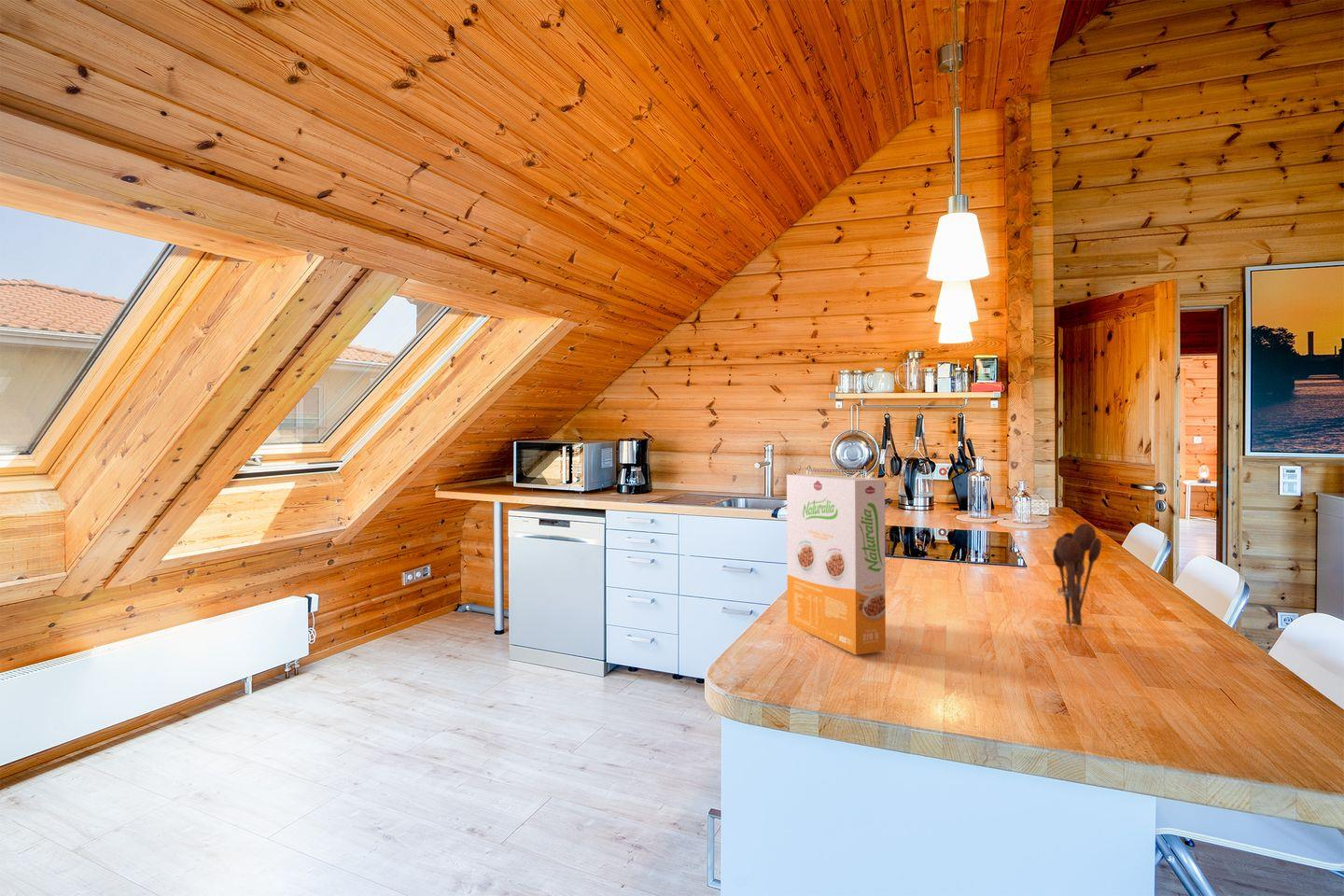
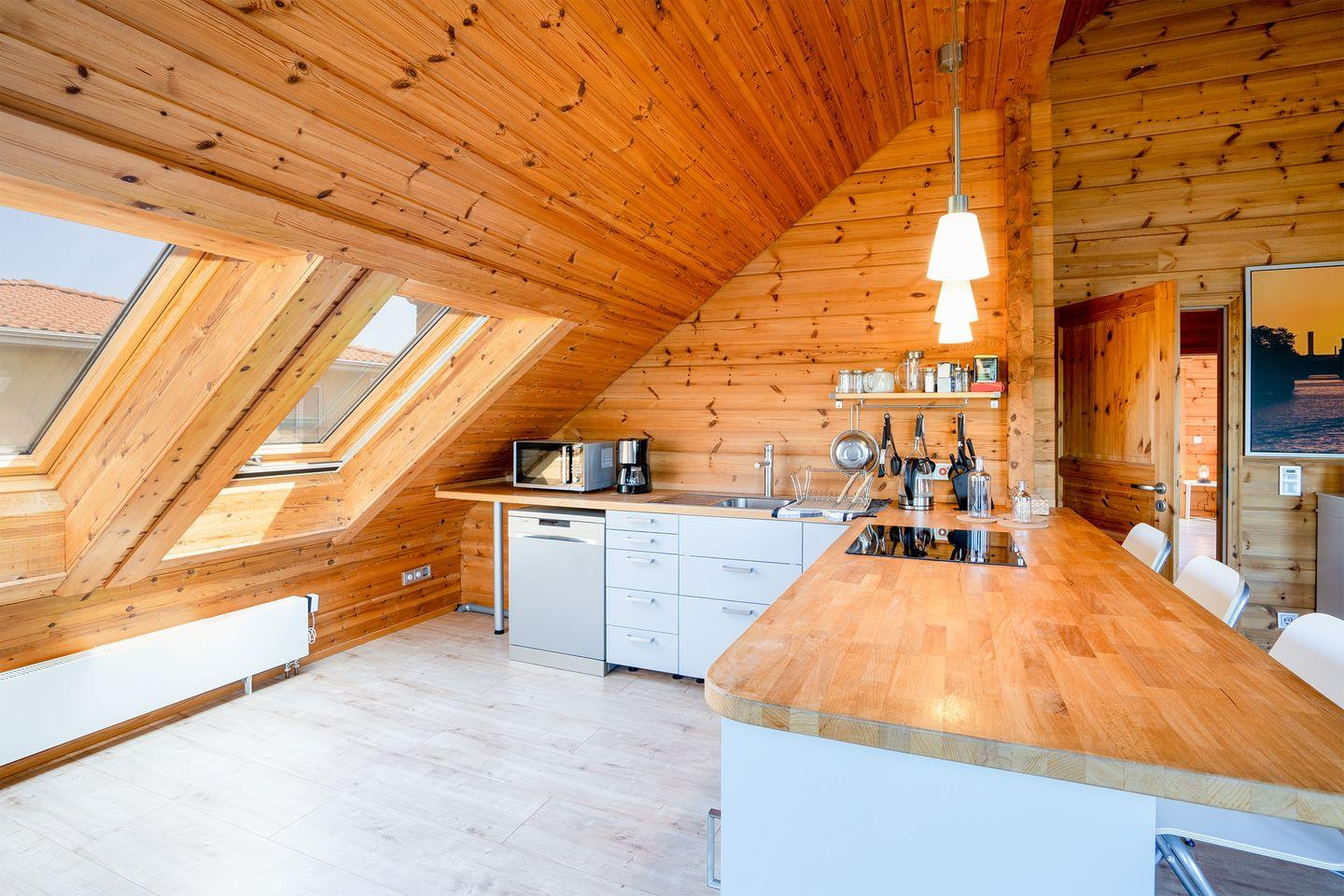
- utensil holder [1052,523,1102,627]
- cereal box [786,473,887,656]
